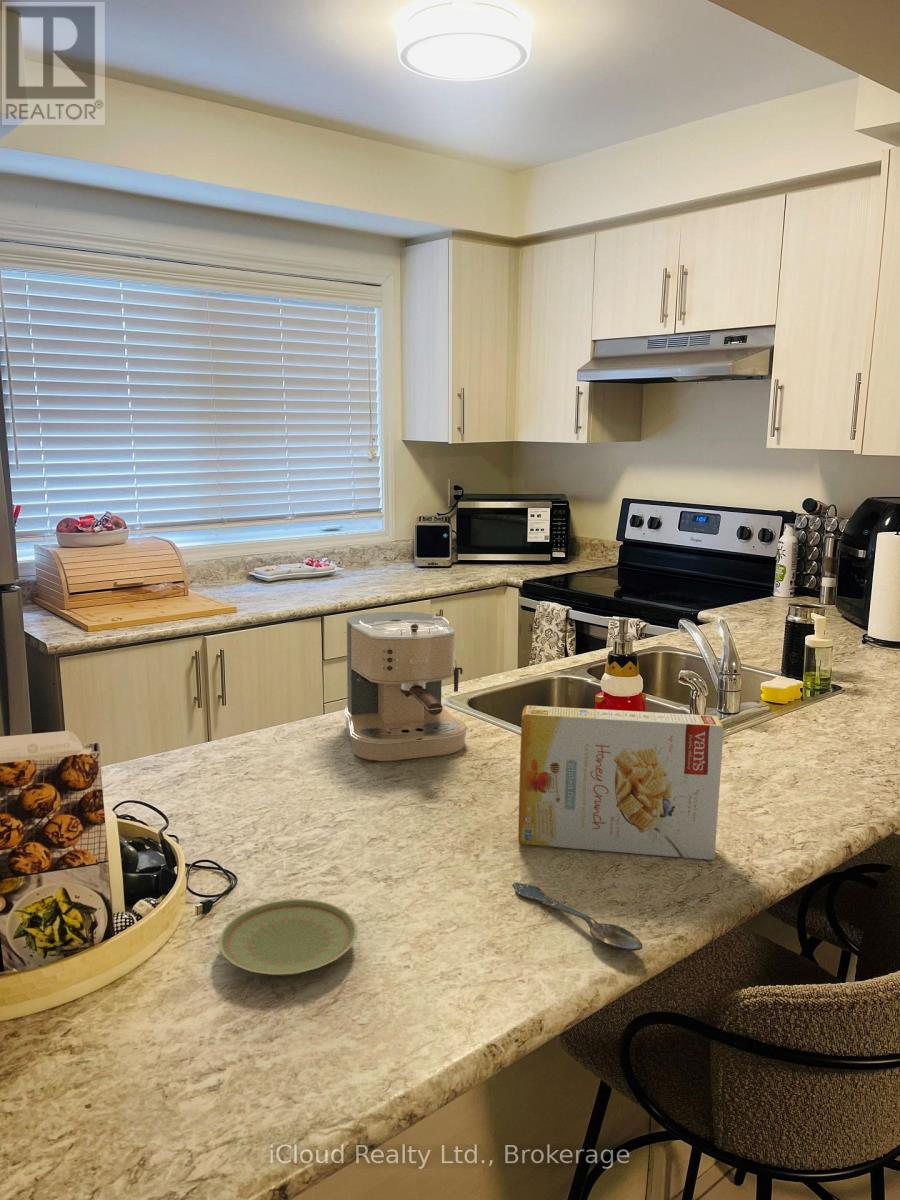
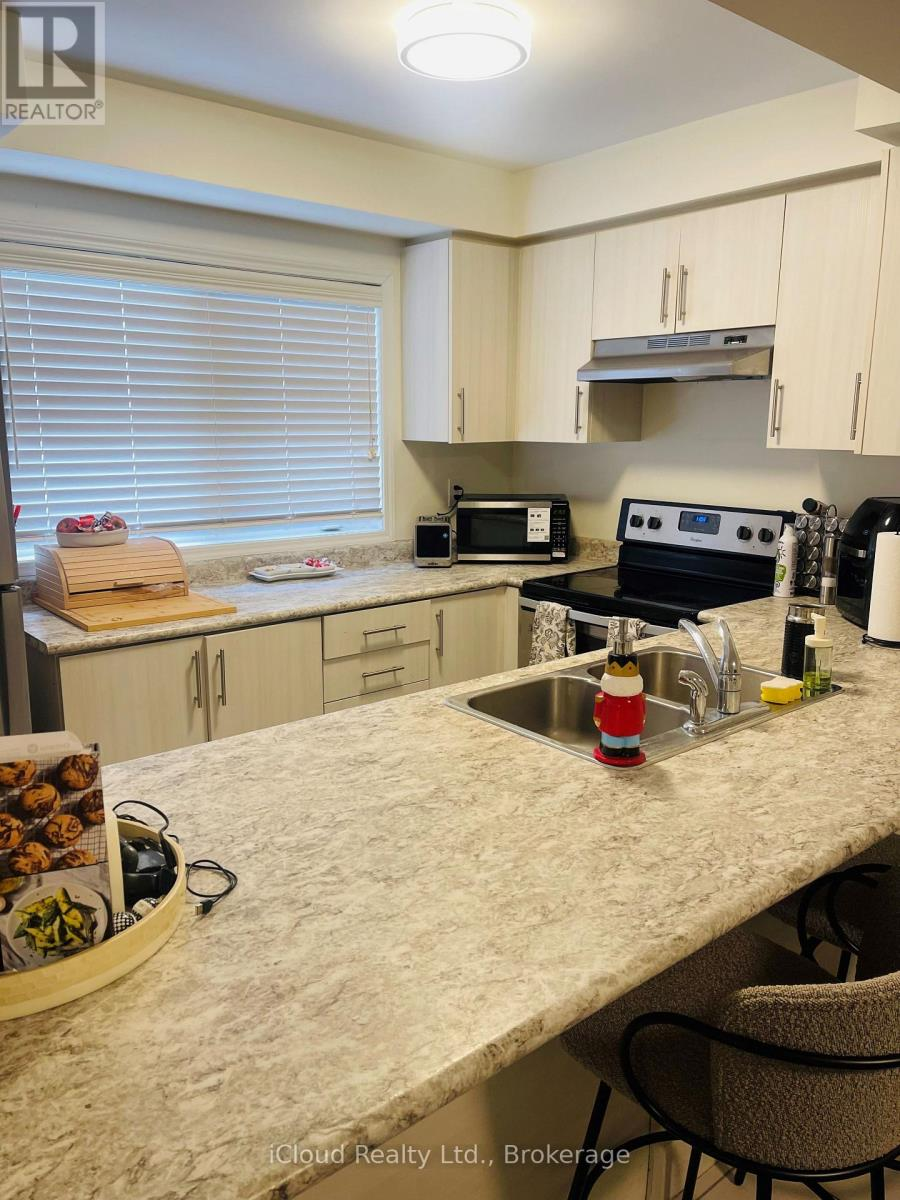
- coffee maker [344,611,469,762]
- spoon [511,881,643,952]
- plate [218,898,358,976]
- cereal box [517,705,724,861]
